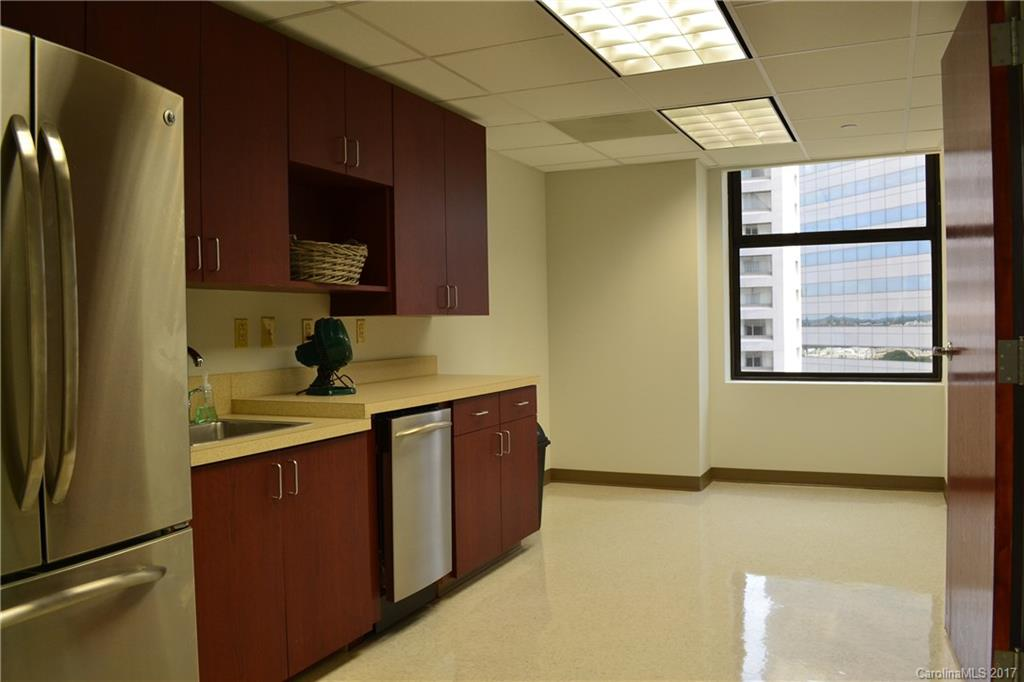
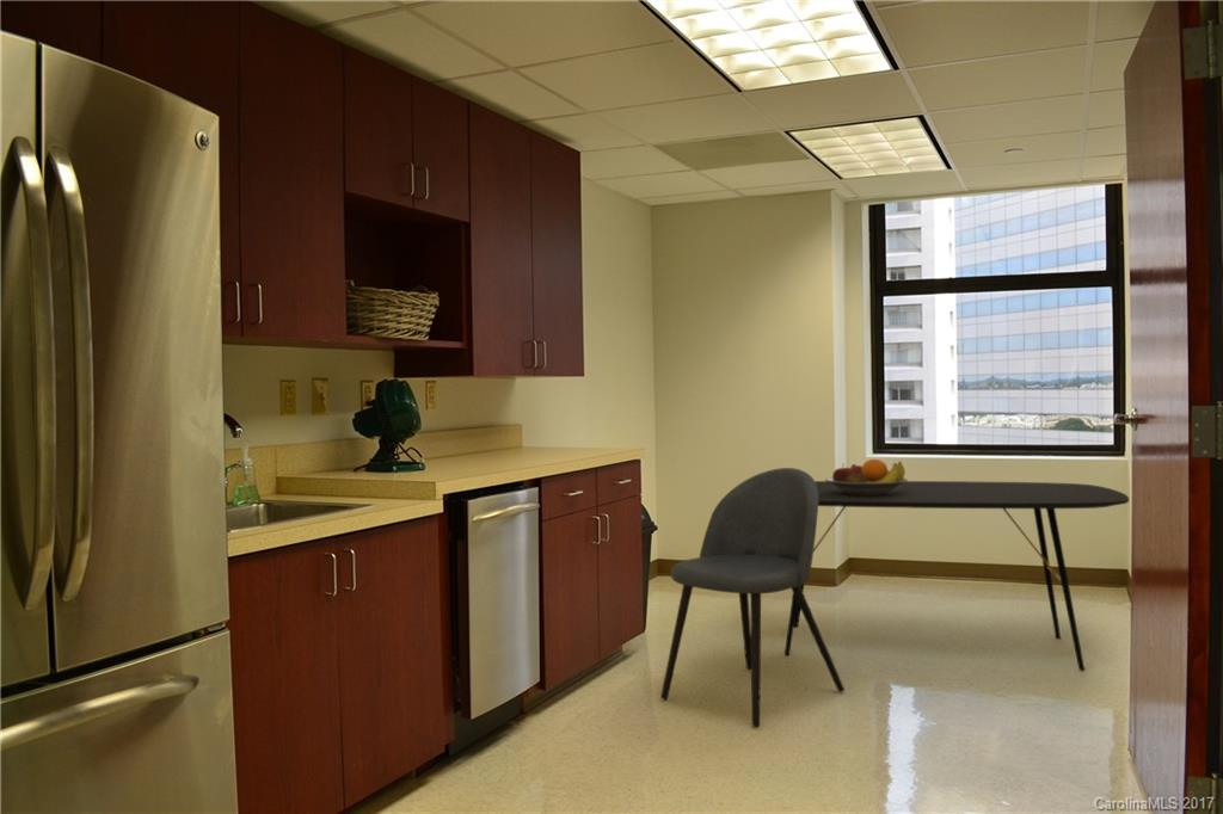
+ fruit bowl [824,458,909,495]
+ dining table [783,480,1130,672]
+ dining chair [659,467,846,728]
